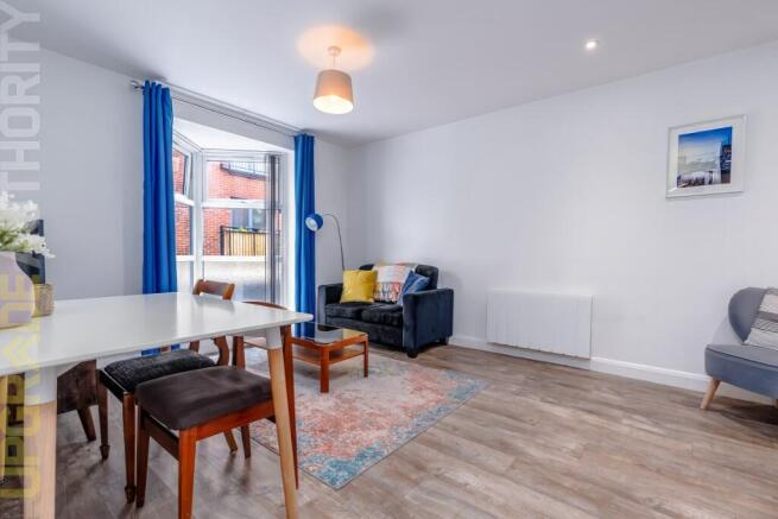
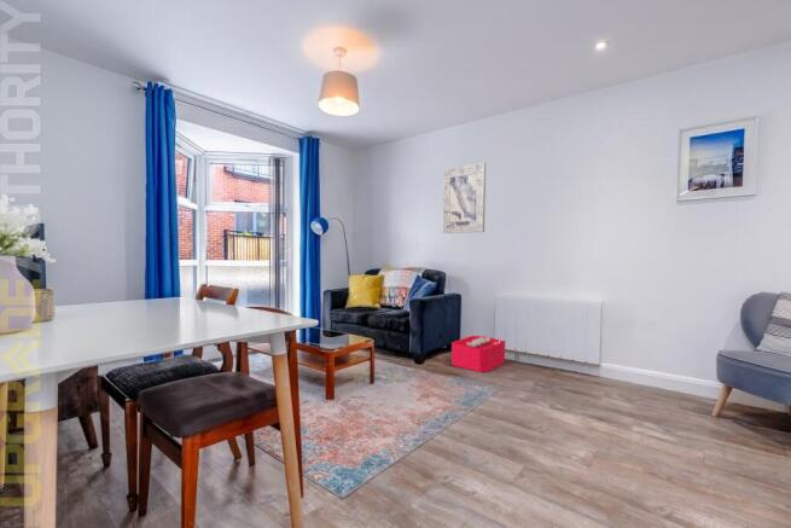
+ wall art [442,162,487,234]
+ storage bin [450,335,520,373]
